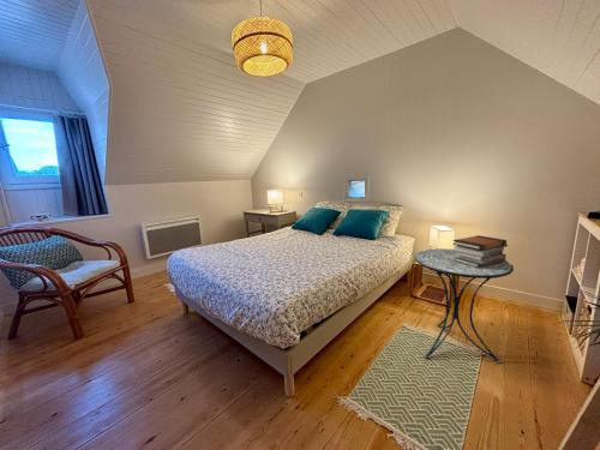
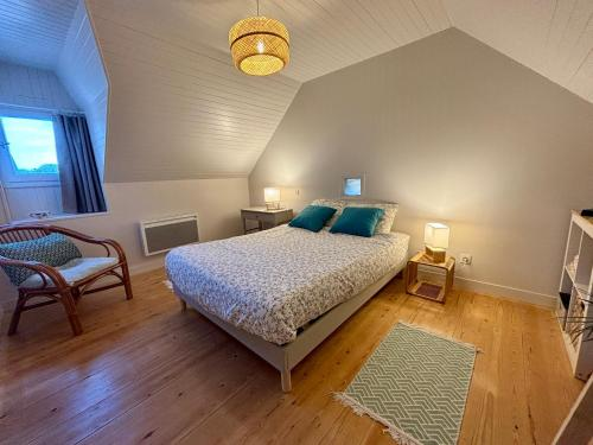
- side table [414,247,515,365]
- book stack [451,234,509,268]
